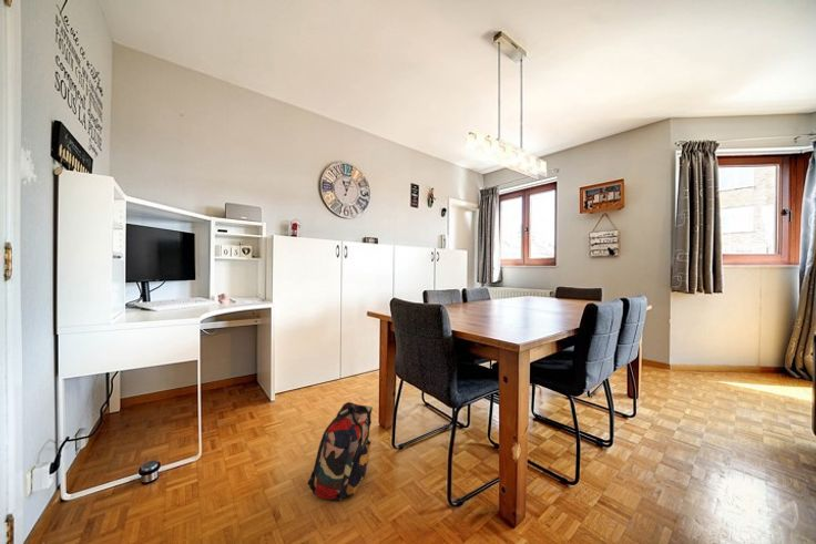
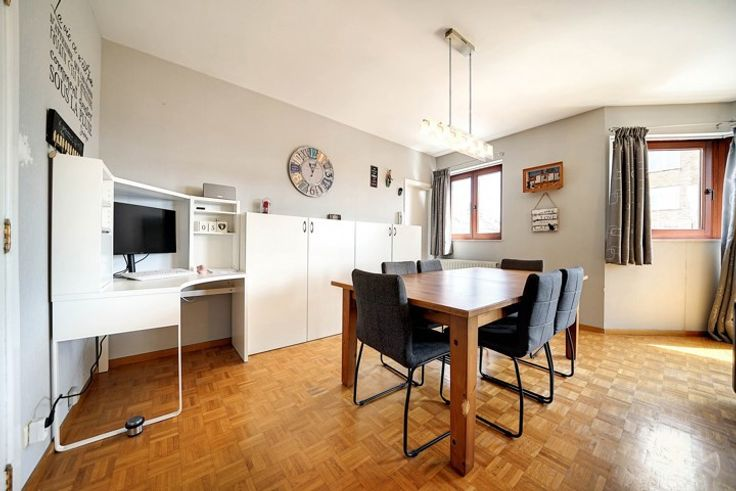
- backpack [306,401,374,502]
